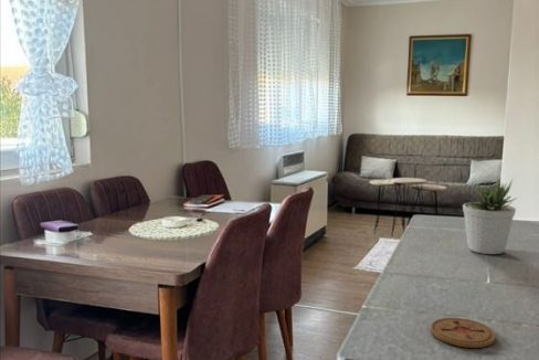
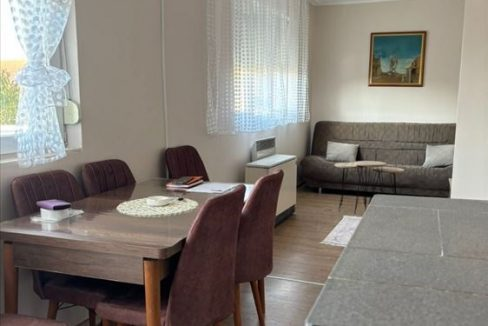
- potted plant [462,177,518,255]
- coaster [430,317,497,349]
